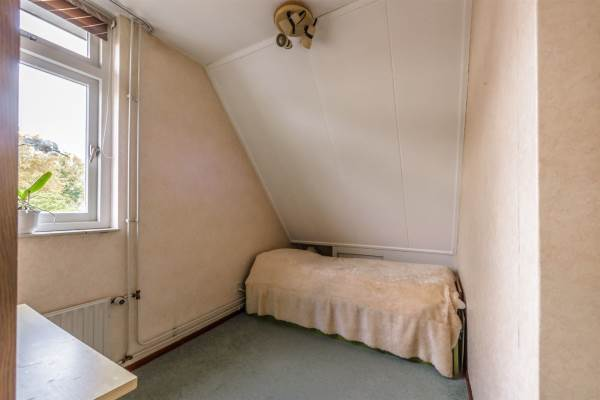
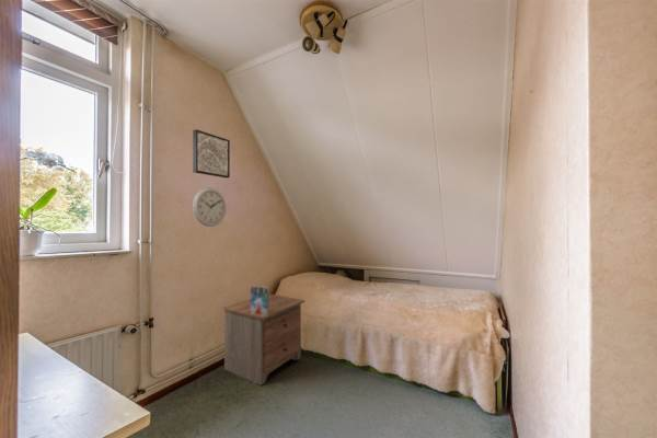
+ wall art [192,128,231,180]
+ nightstand [222,292,306,387]
+ book [250,285,270,315]
+ wall clock [192,186,227,228]
